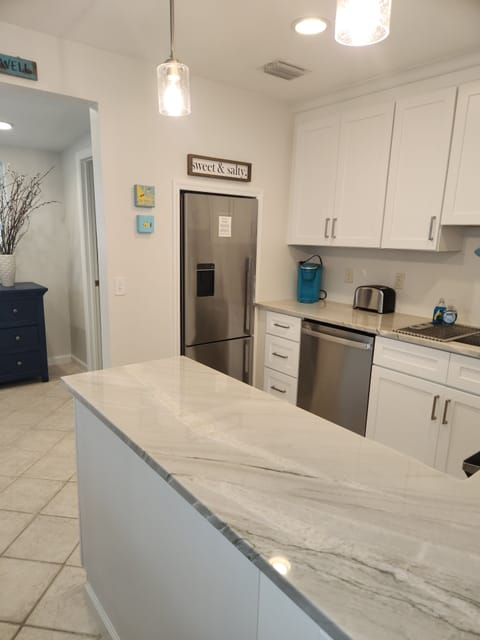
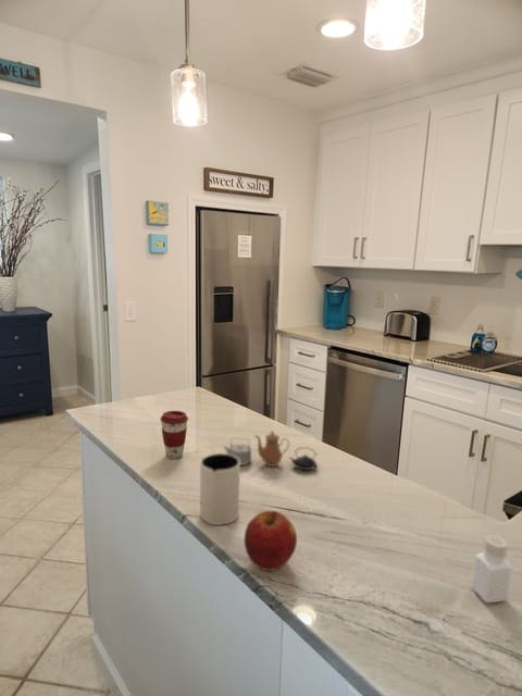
+ teapot [222,430,319,471]
+ pitcher [199,452,241,526]
+ pepper shaker [471,534,513,604]
+ coffee cup [159,410,189,460]
+ apple [243,510,298,572]
